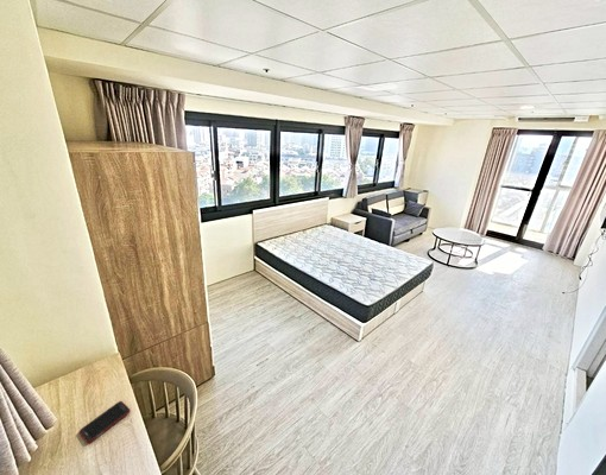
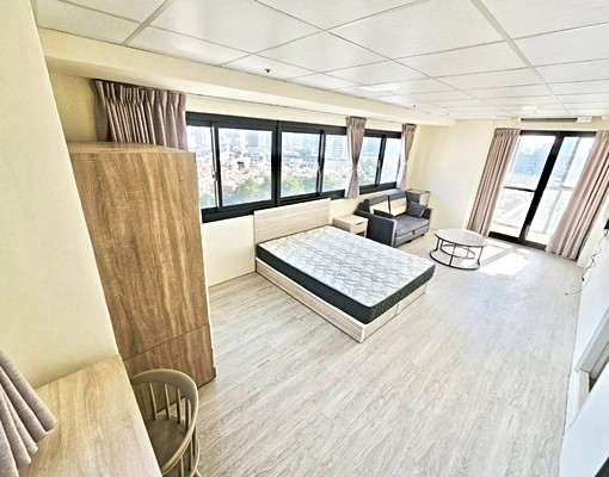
- cell phone [78,400,132,444]
